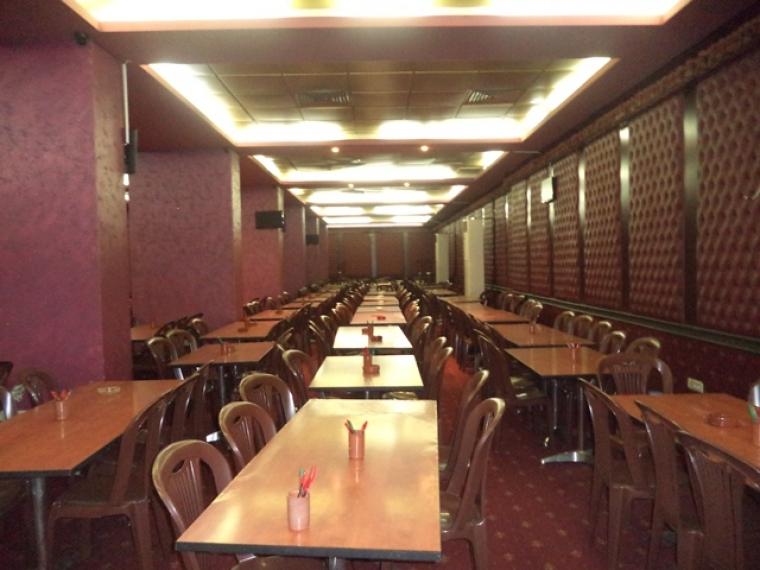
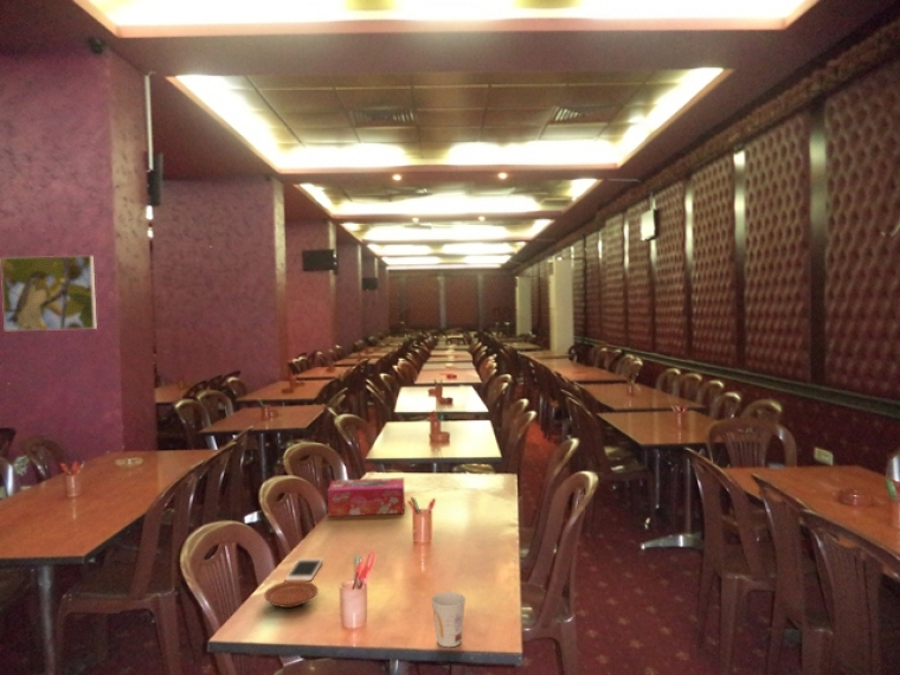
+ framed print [0,255,98,332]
+ cell phone [284,558,324,583]
+ plate [263,581,320,609]
+ tissue box [327,477,406,518]
+ cup [430,591,467,648]
